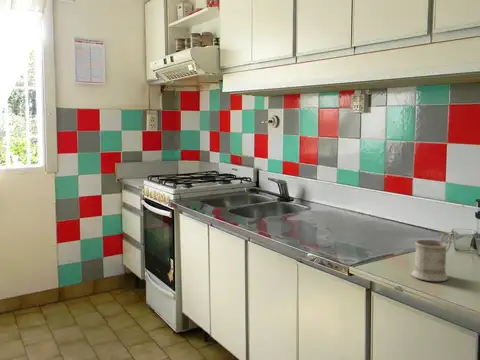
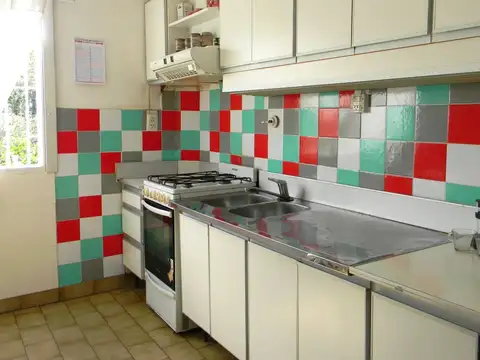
- mug [410,231,452,282]
